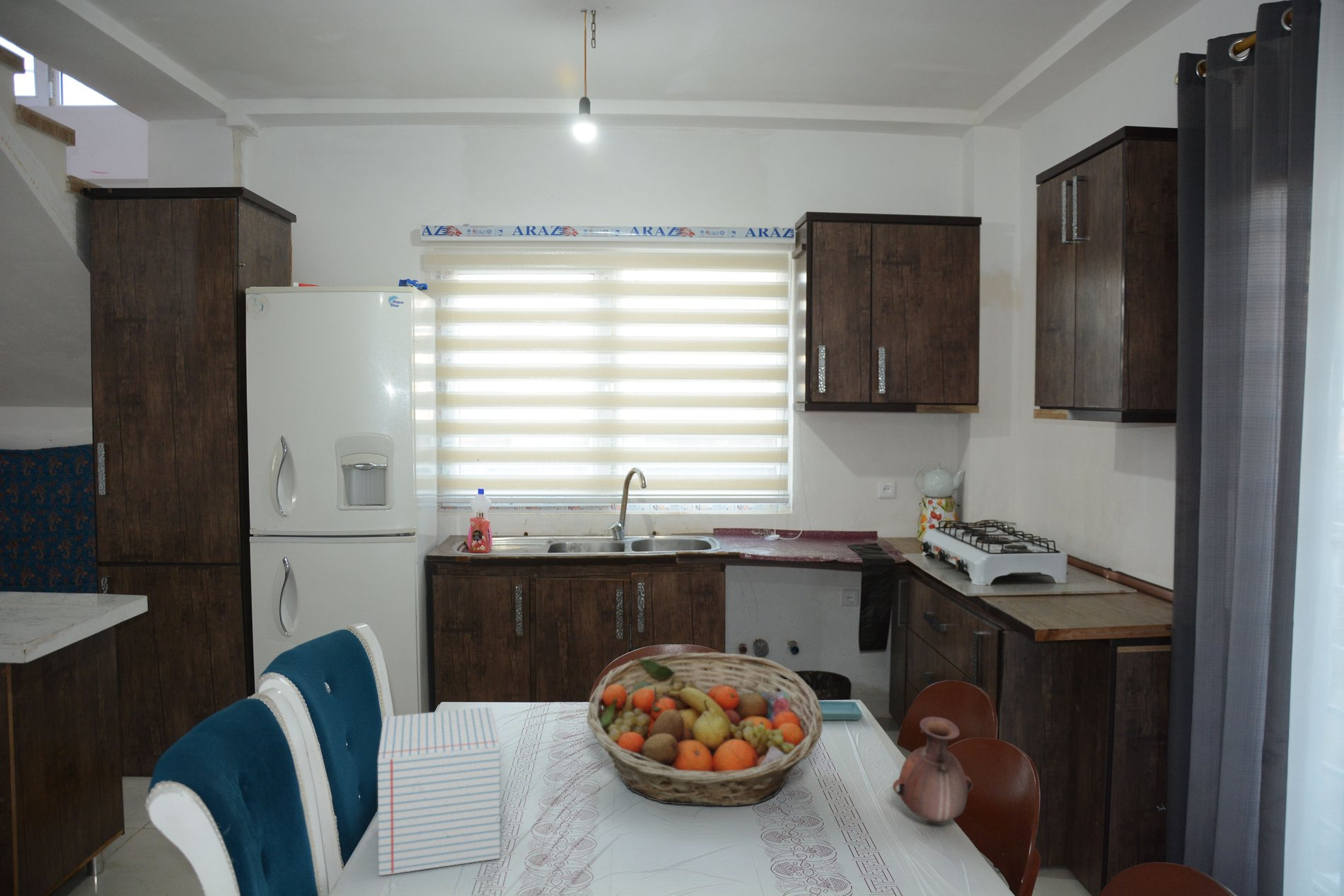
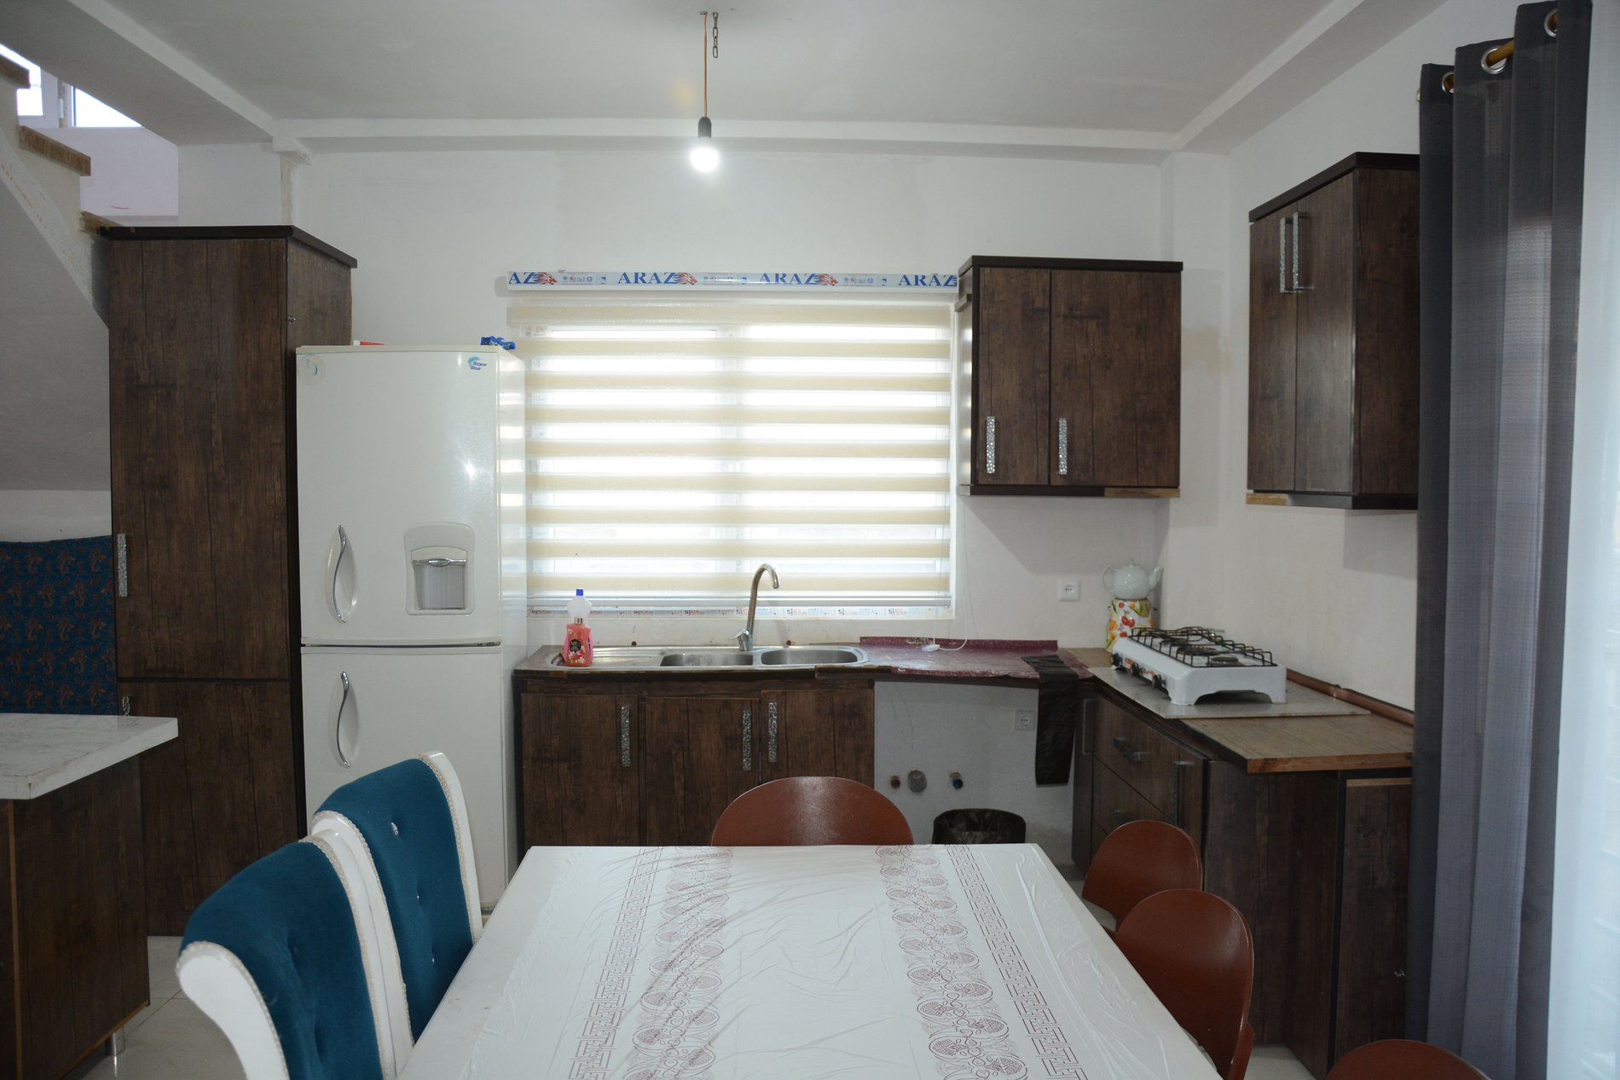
- vase [892,716,973,822]
- fruit basket [586,651,823,807]
- notepad [377,706,501,876]
- saucer [810,700,864,721]
